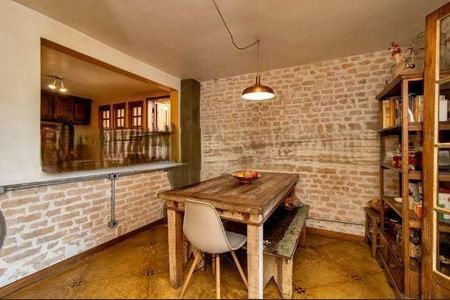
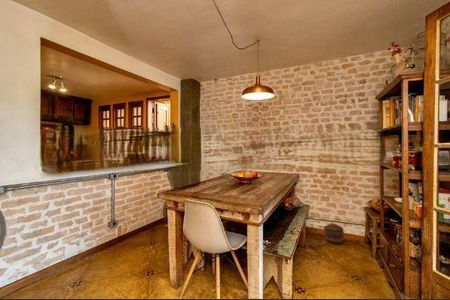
+ basket [323,222,345,244]
